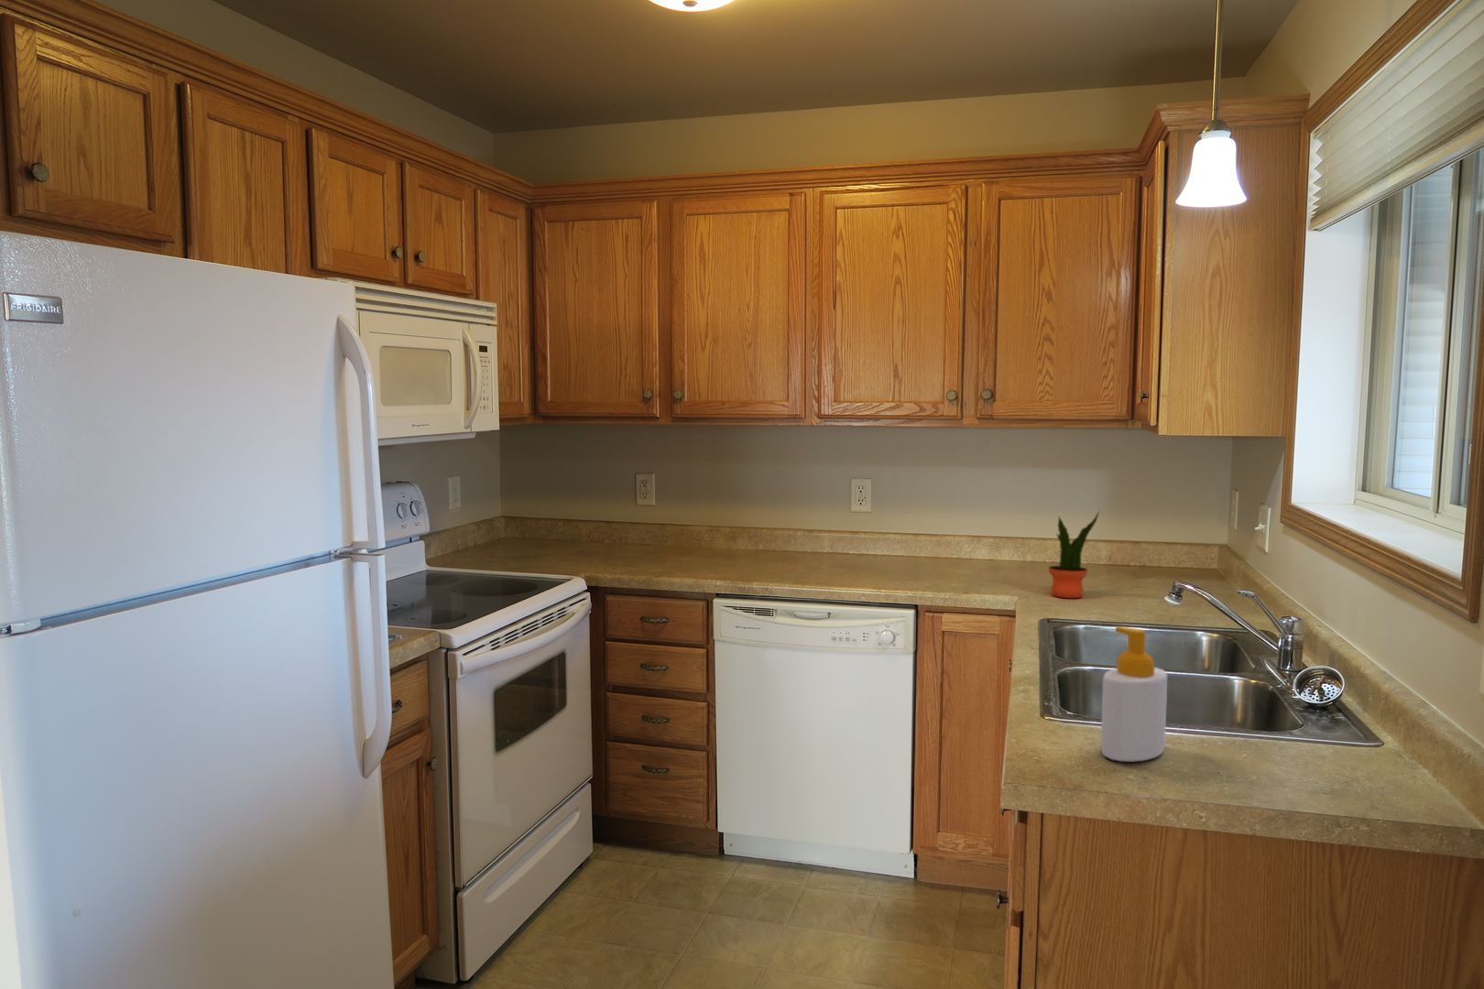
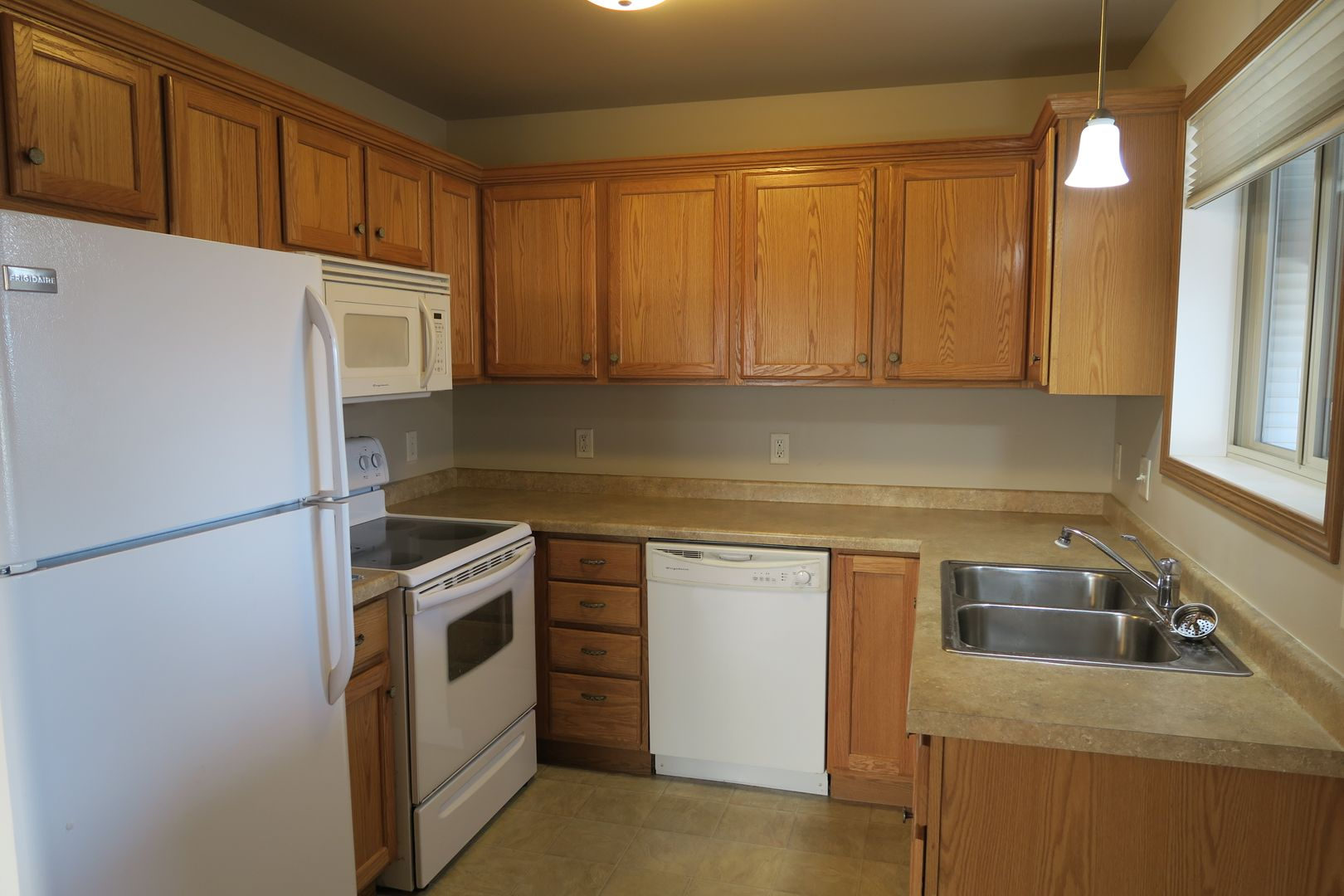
- soap bottle [1100,626,1168,763]
- potted plant [1048,510,1100,599]
